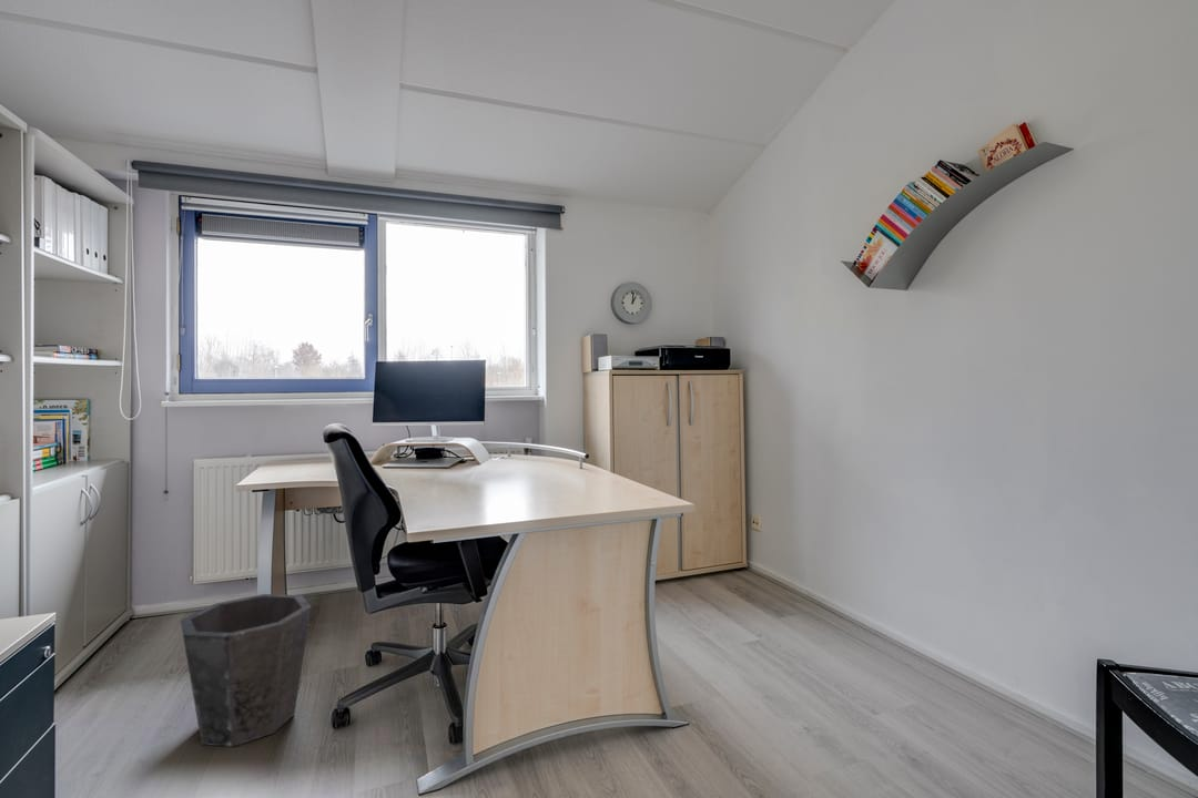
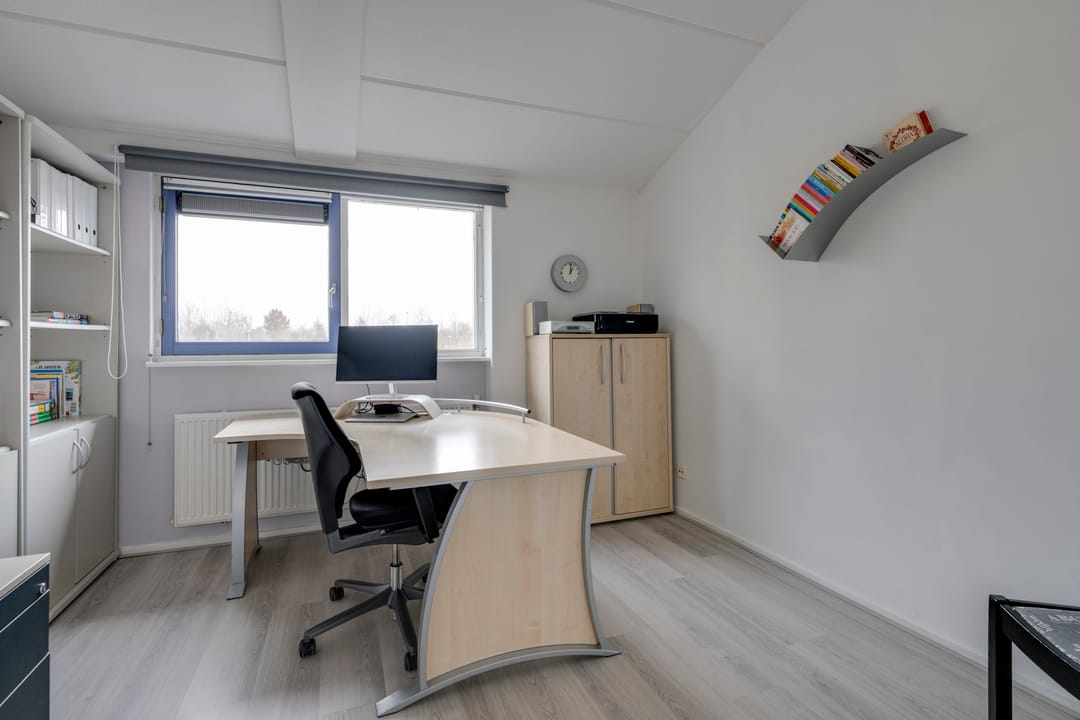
- waste bin [180,593,313,748]
